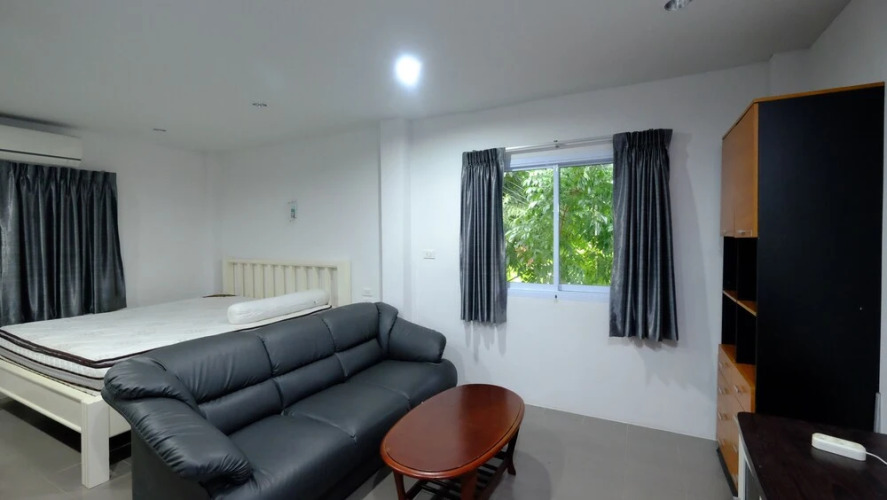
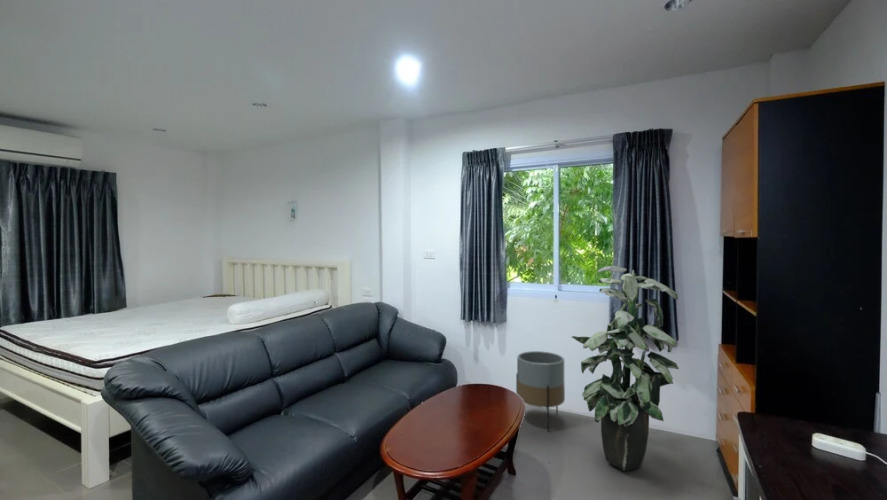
+ indoor plant [571,265,680,472]
+ planter [515,350,566,433]
